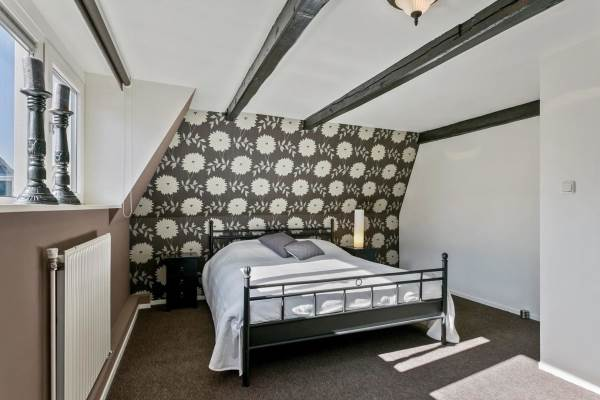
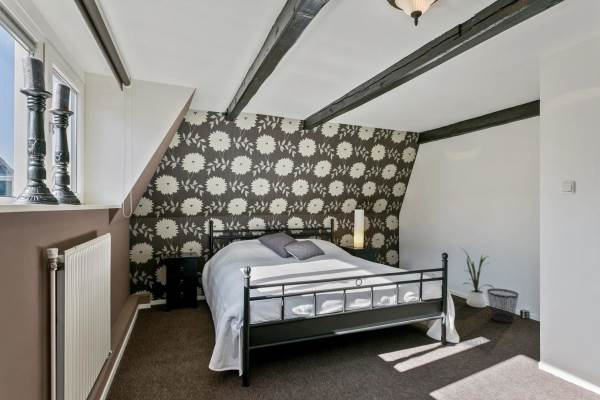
+ wastebasket [486,287,520,324]
+ house plant [460,247,495,309]
